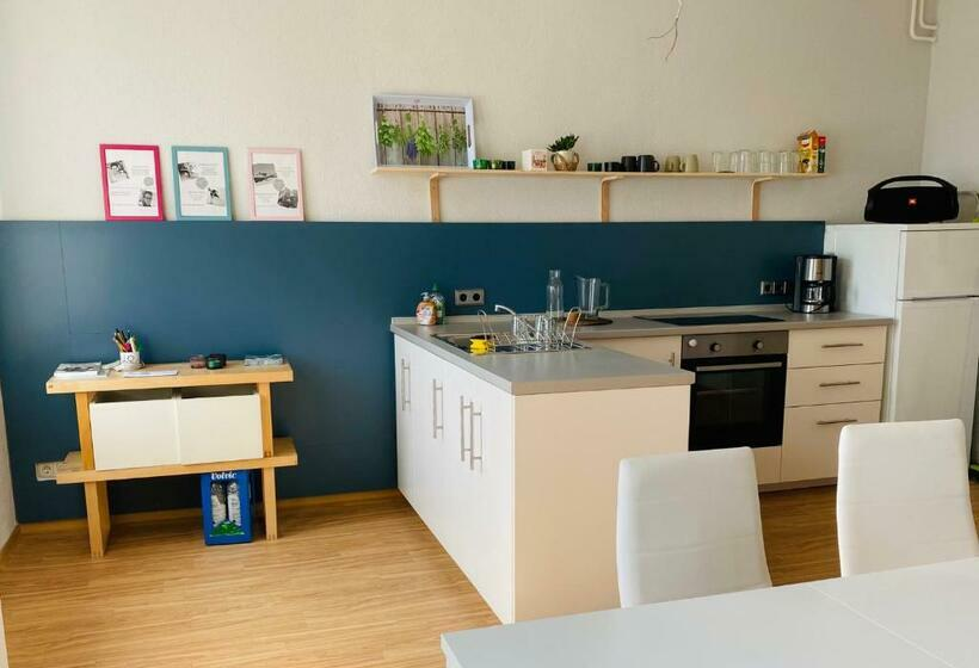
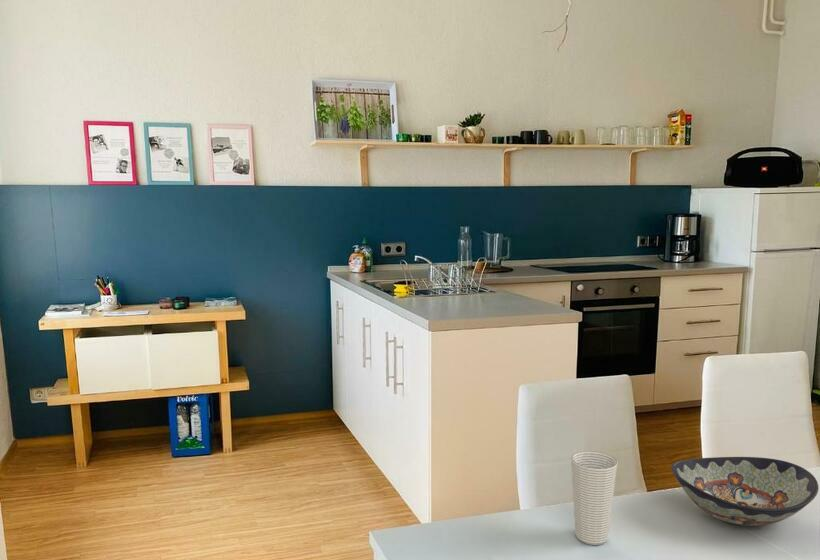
+ decorative bowl [670,456,819,527]
+ cup [570,450,618,546]
